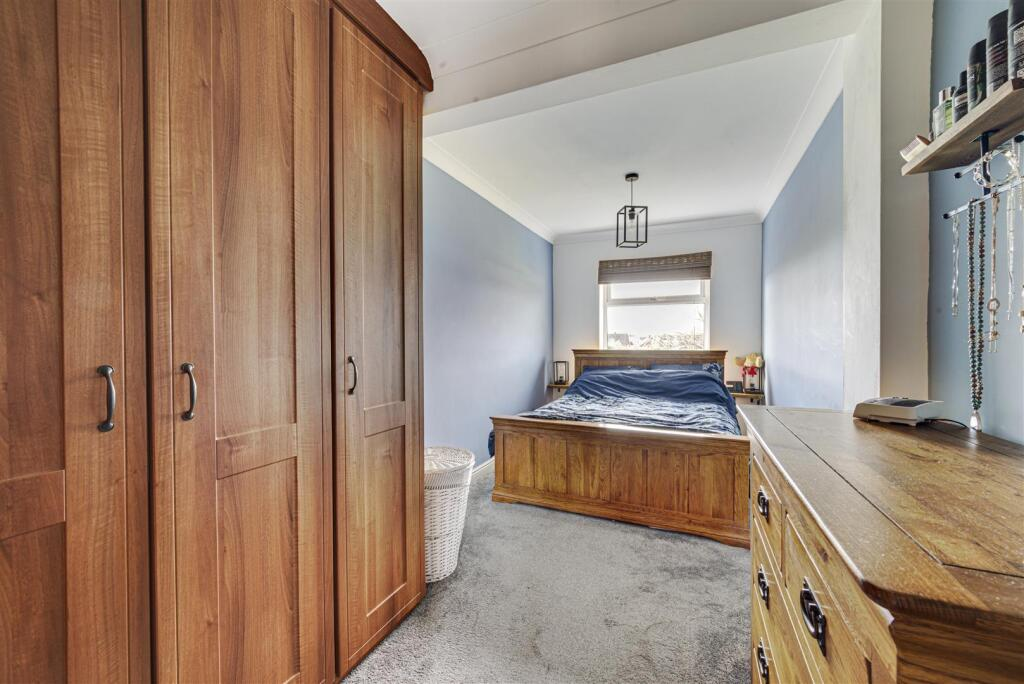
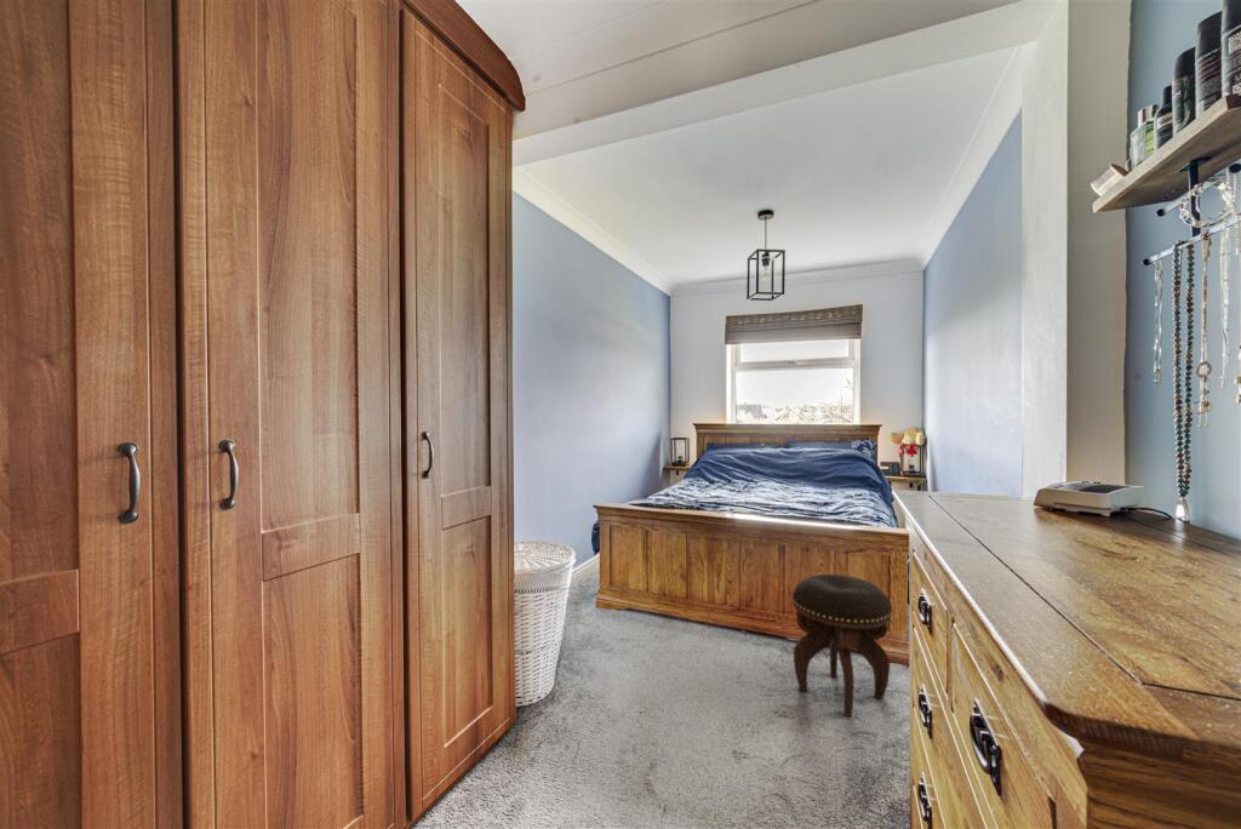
+ footstool [791,573,893,717]
